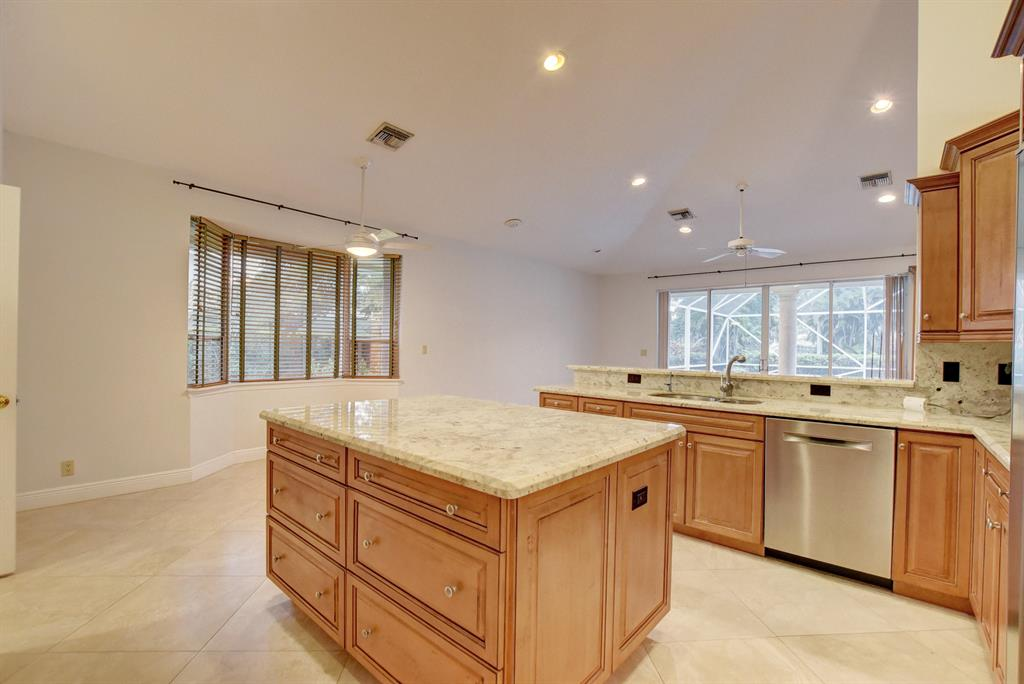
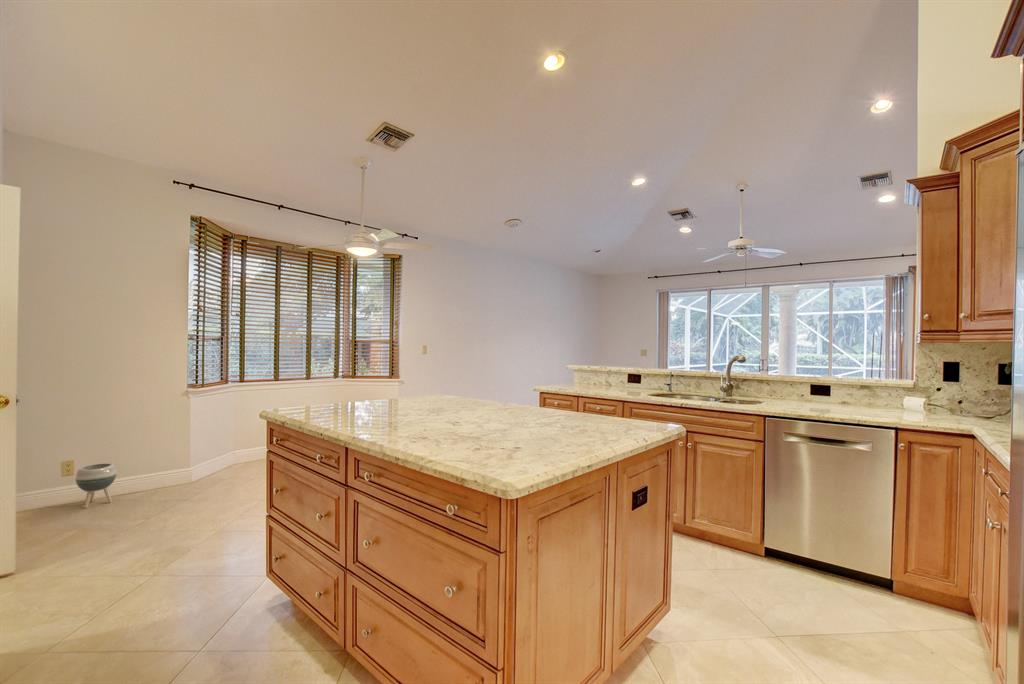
+ planter [74,462,118,509]
